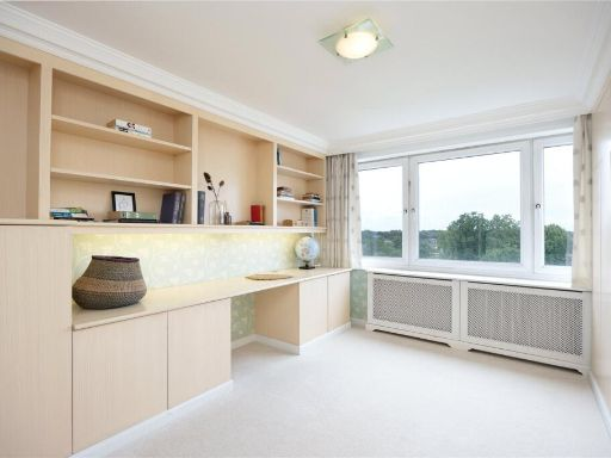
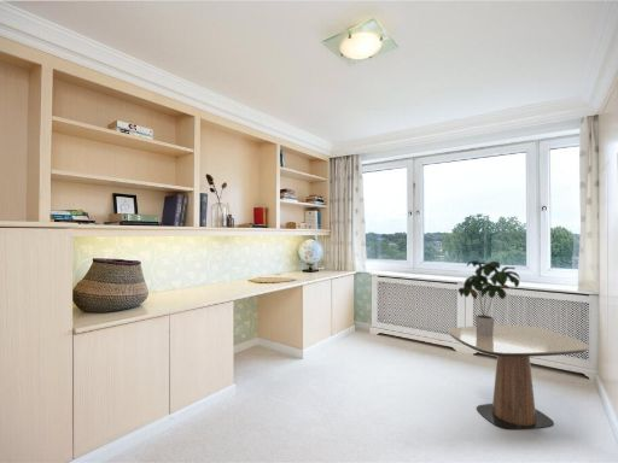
+ potted plant [457,259,521,338]
+ side table [447,324,590,430]
